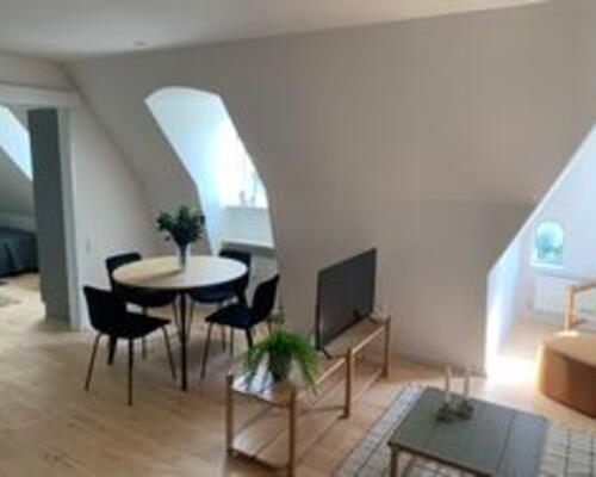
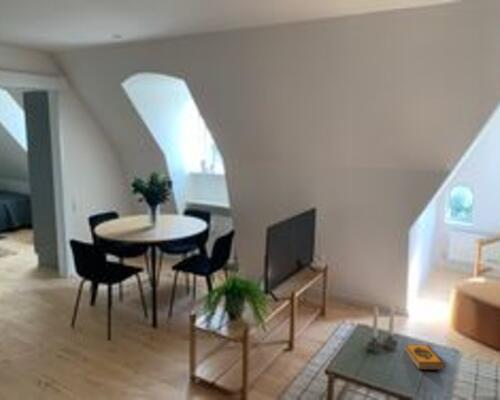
+ hardback book [404,344,447,371]
